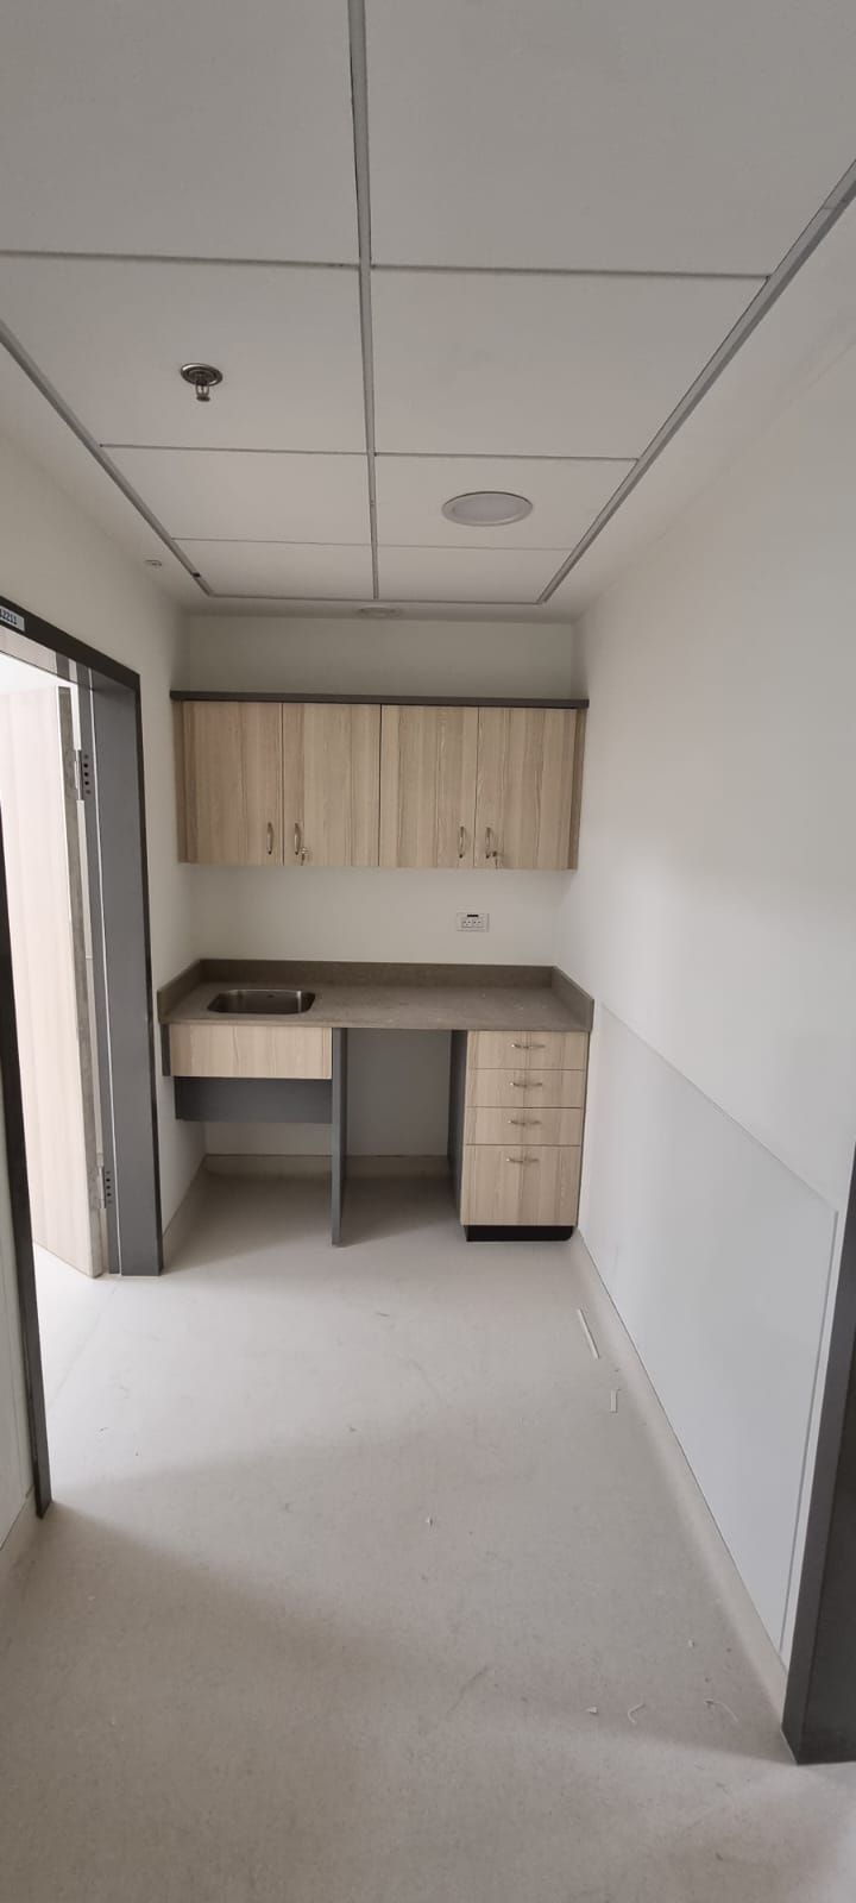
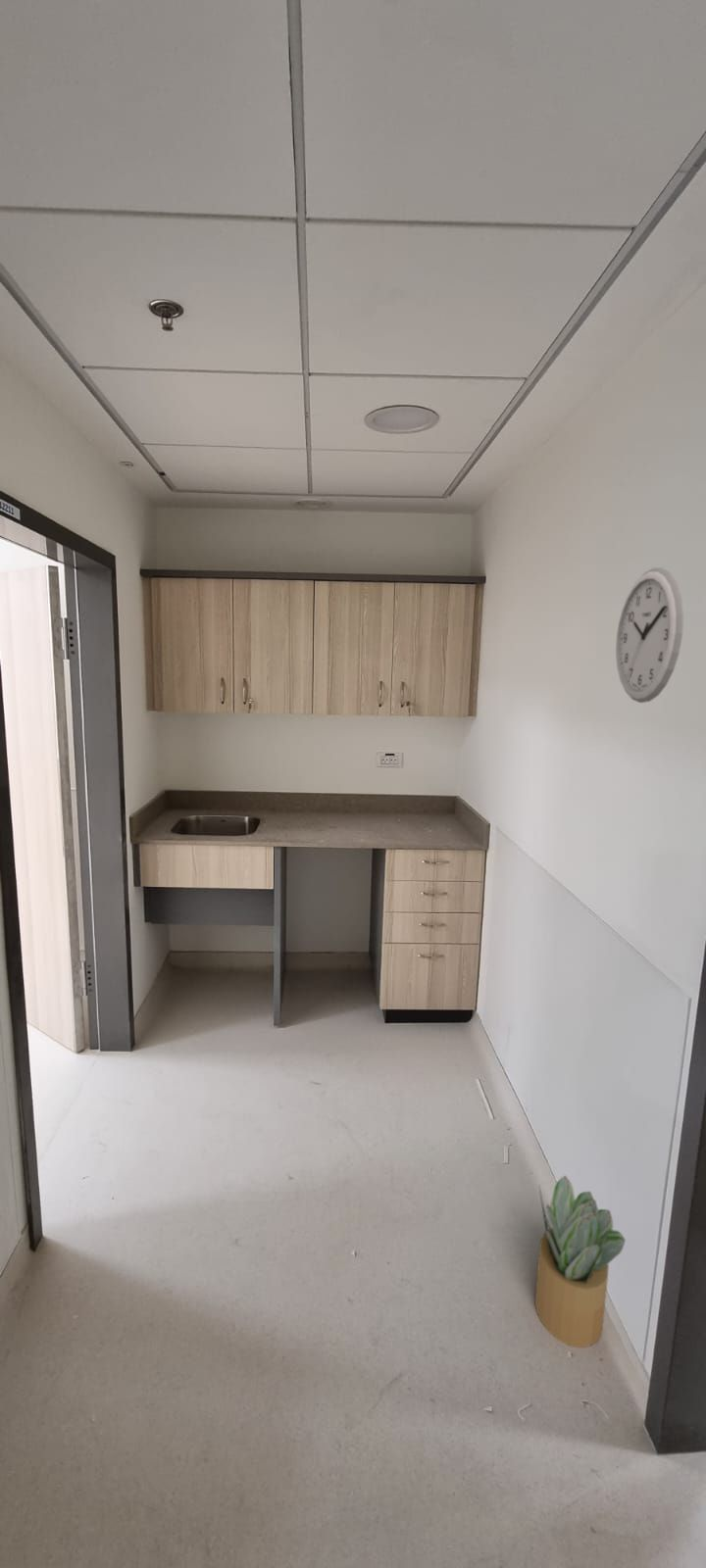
+ wall clock [615,566,684,704]
+ potted plant [534,1175,627,1348]
